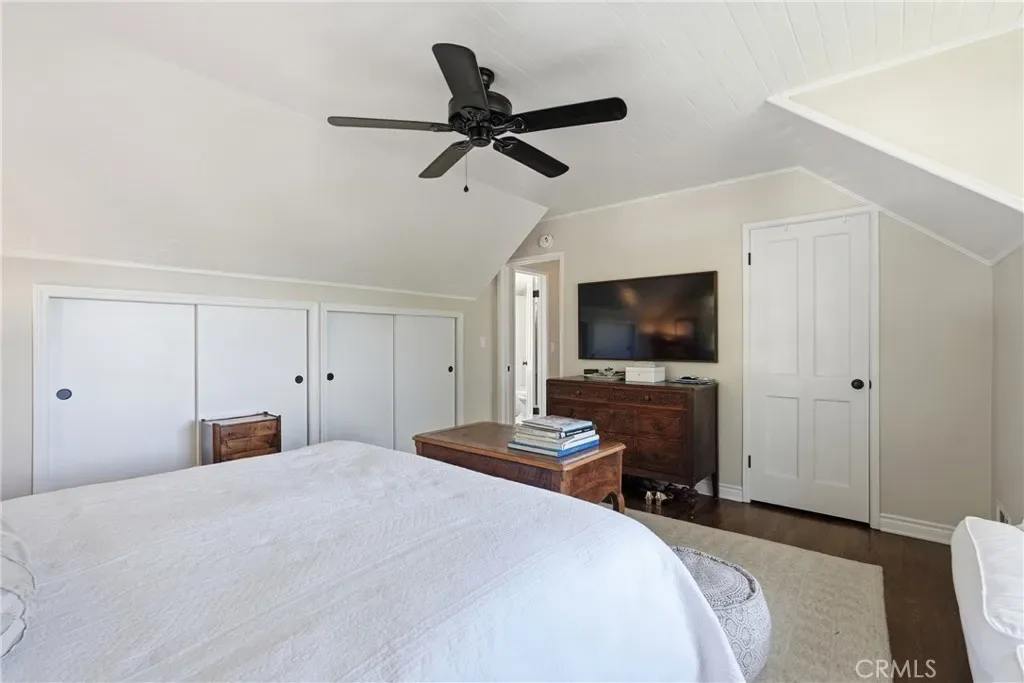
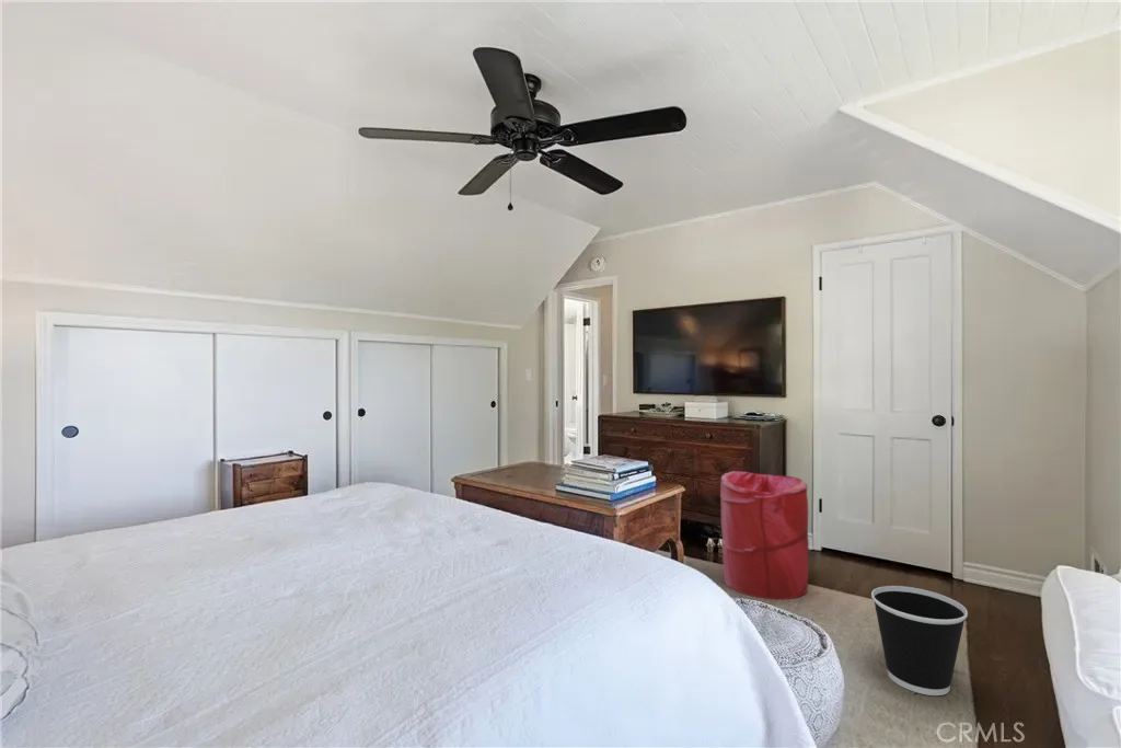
+ wastebasket [870,585,969,697]
+ laundry hamper [719,470,810,600]
